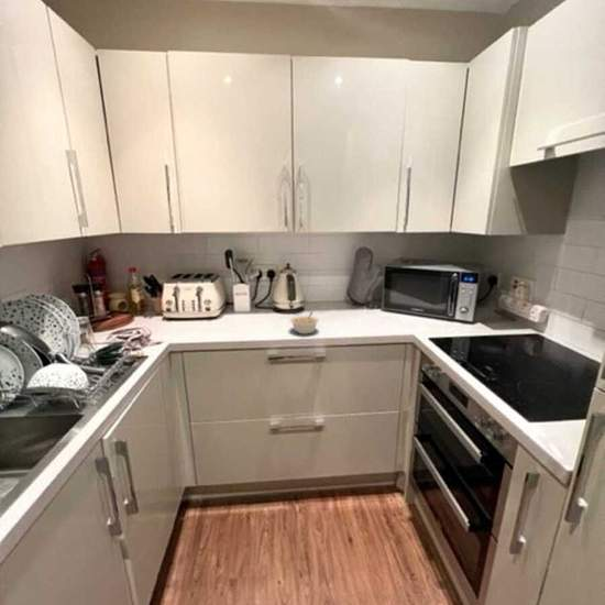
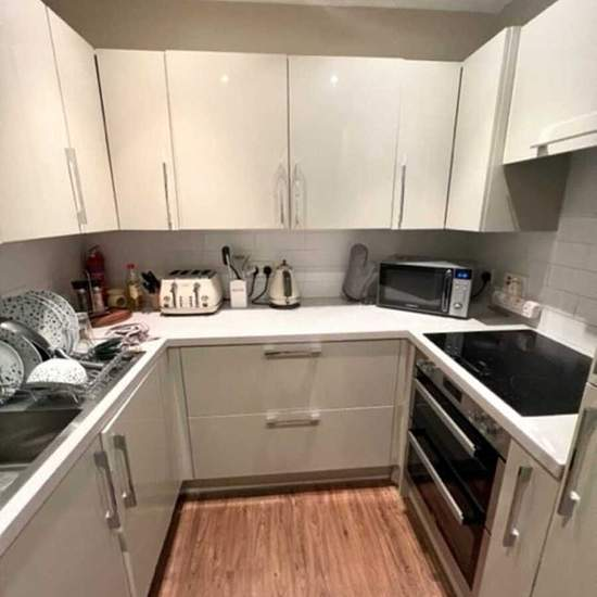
- legume [289,311,320,336]
